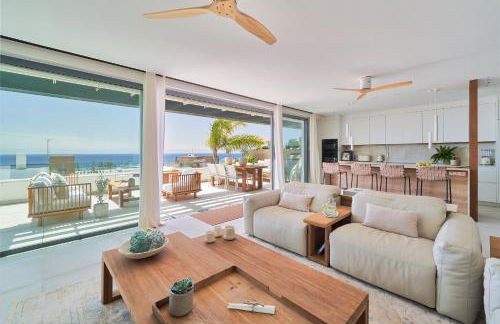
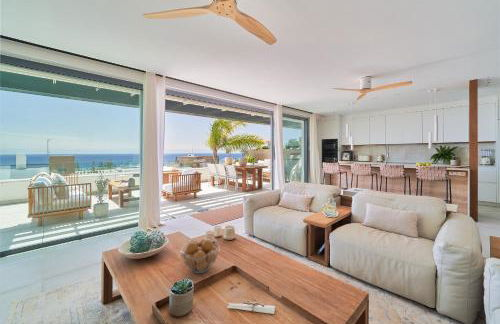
+ fruit basket [179,238,221,274]
